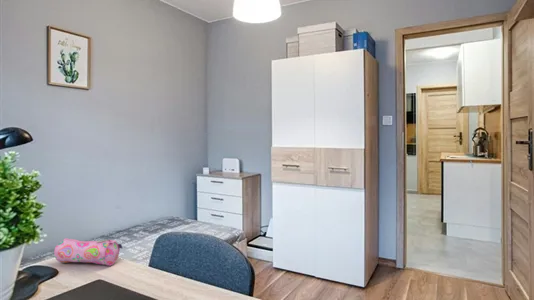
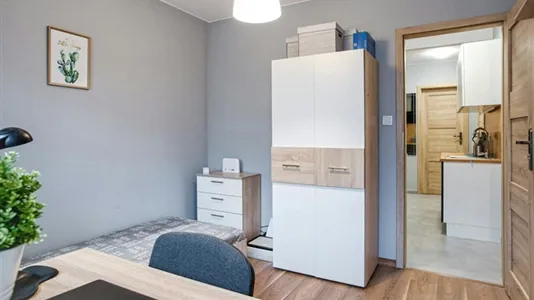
- pencil case [53,237,123,267]
